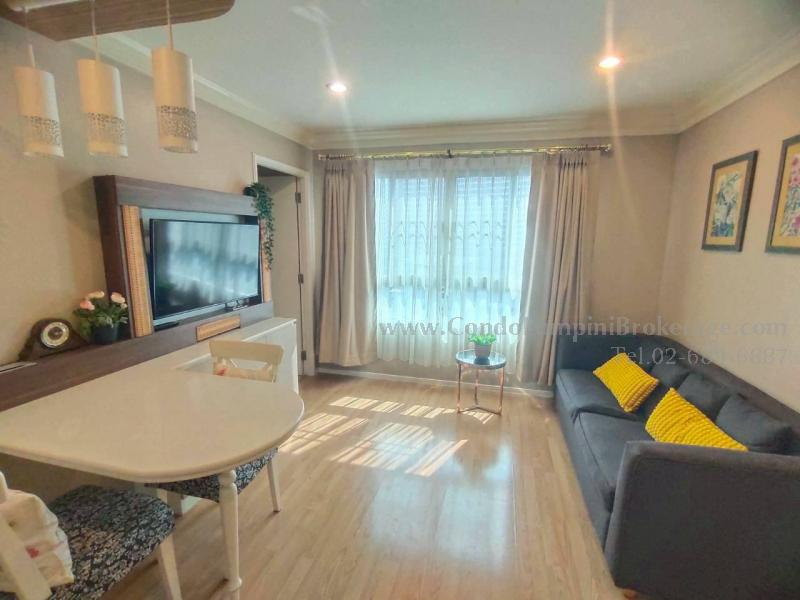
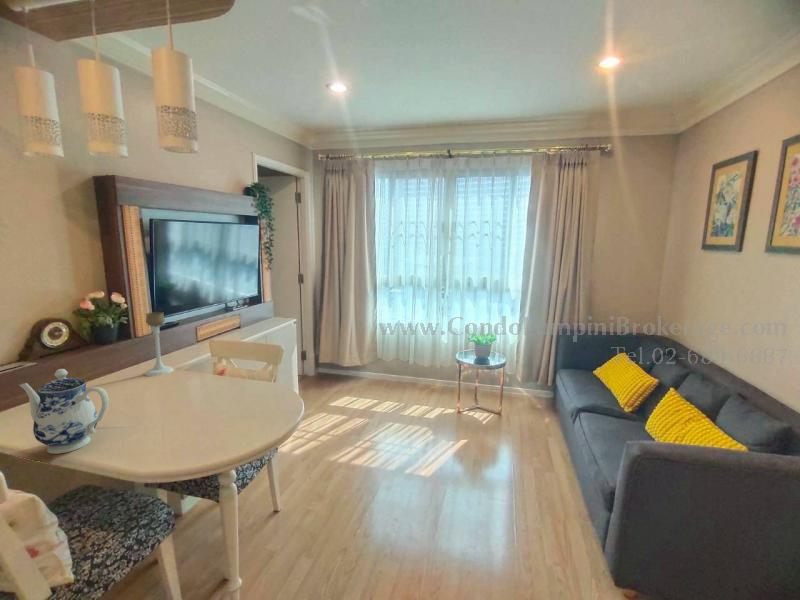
+ candle holder [144,311,175,377]
+ teapot [18,368,109,455]
